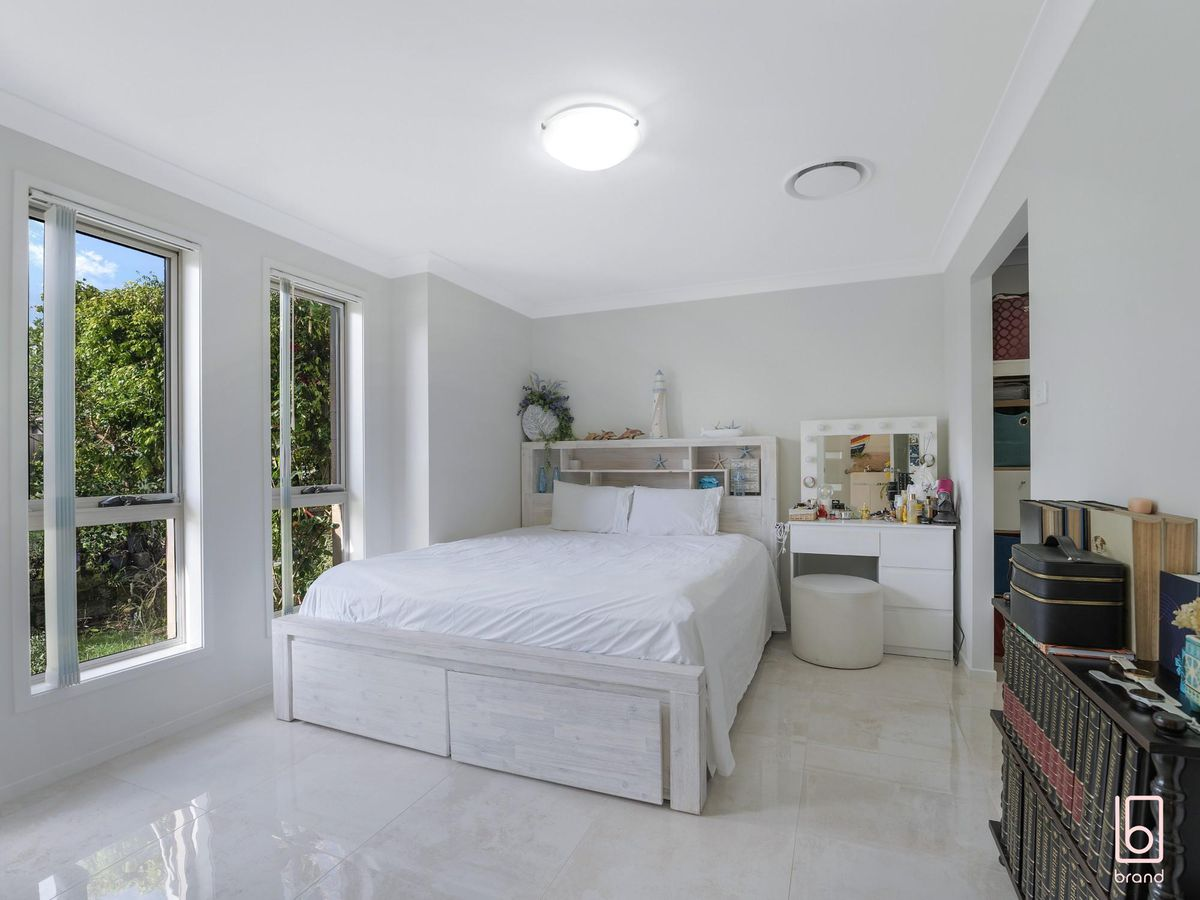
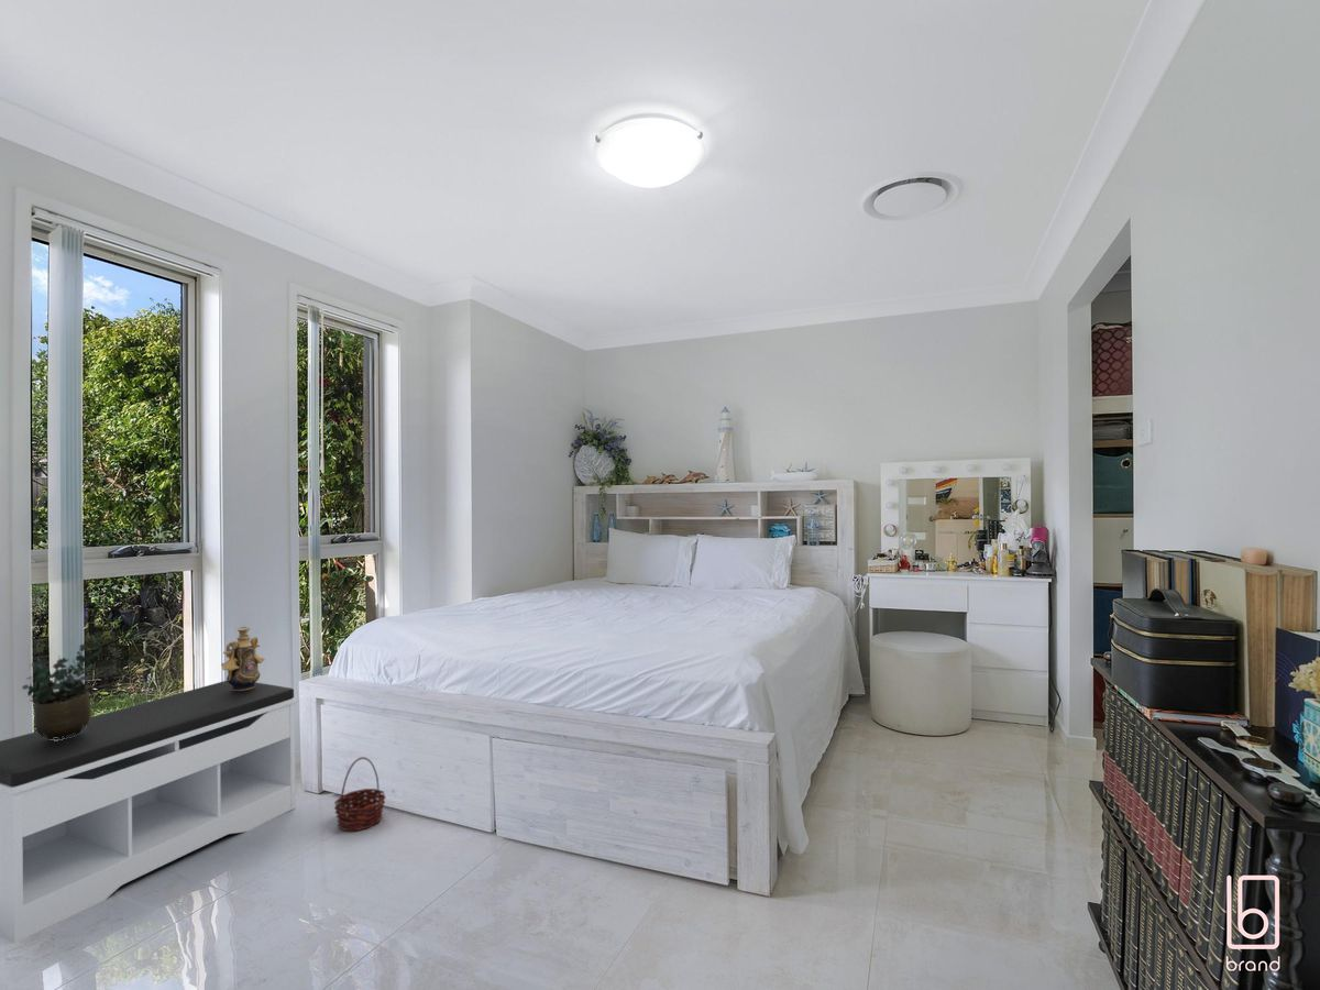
+ bench [0,680,297,944]
+ potted plant [21,630,105,741]
+ decorative vase [220,626,266,691]
+ basket [333,756,387,833]
